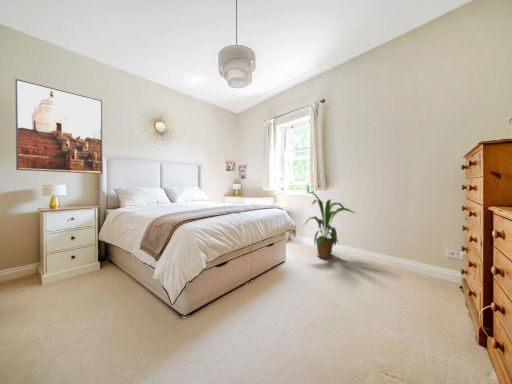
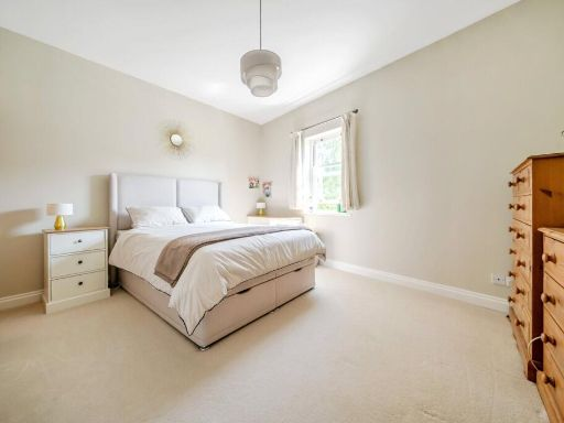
- house plant [302,191,357,259]
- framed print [14,78,104,175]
